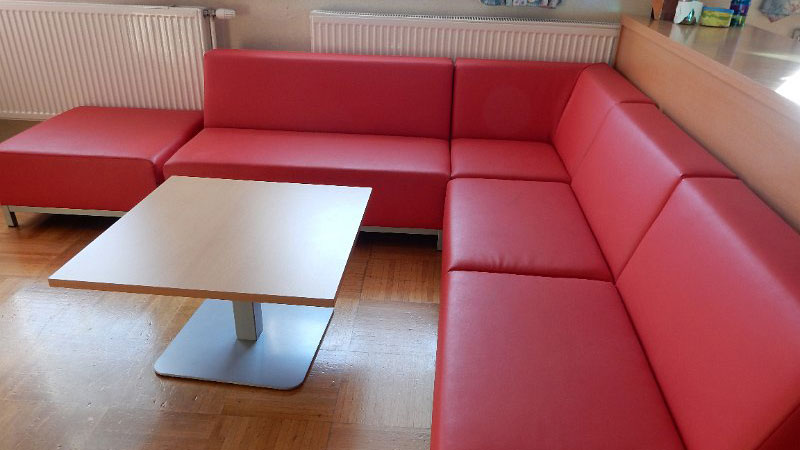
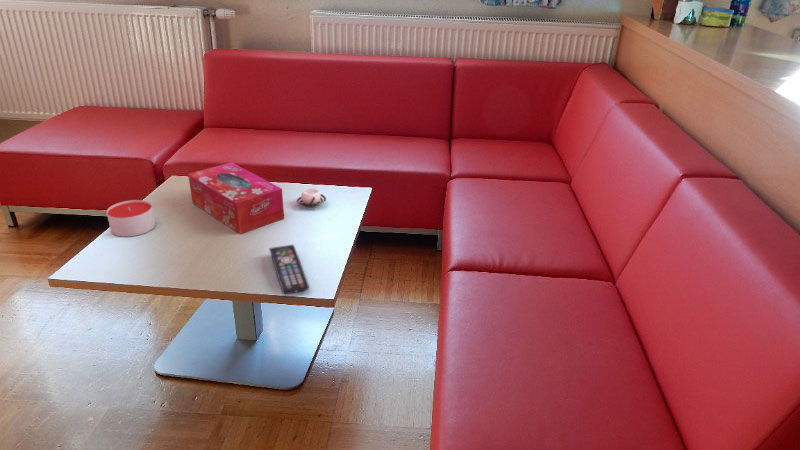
+ remote control [268,244,310,295]
+ tissue box [187,162,285,235]
+ candle [106,199,156,238]
+ cup [296,187,327,208]
